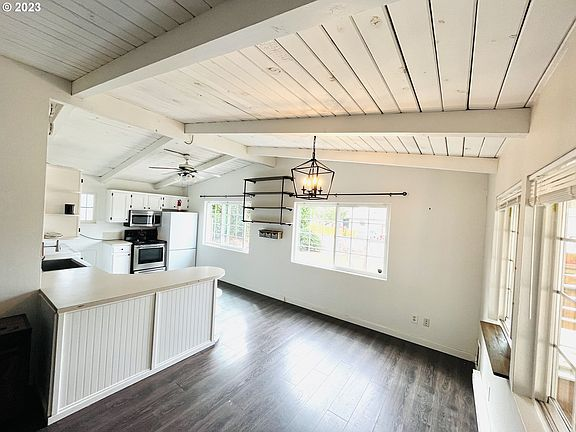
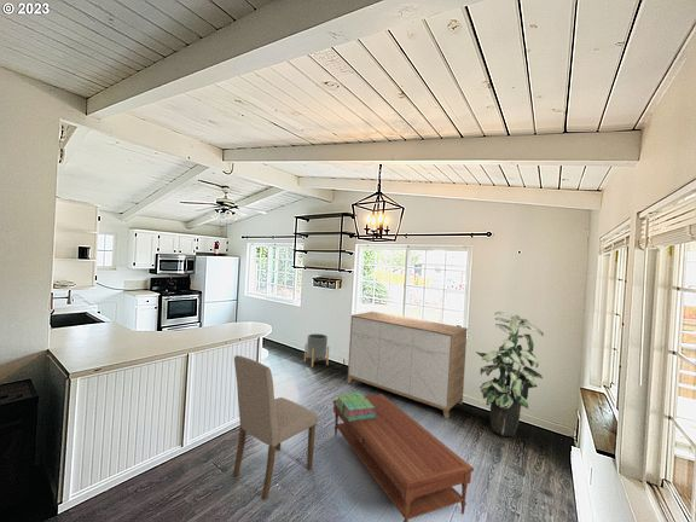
+ sideboard [347,311,469,419]
+ stack of books [335,392,376,422]
+ indoor plant [475,311,545,437]
+ dining chair [232,354,319,501]
+ coffee table [331,393,475,522]
+ planter [303,332,330,369]
